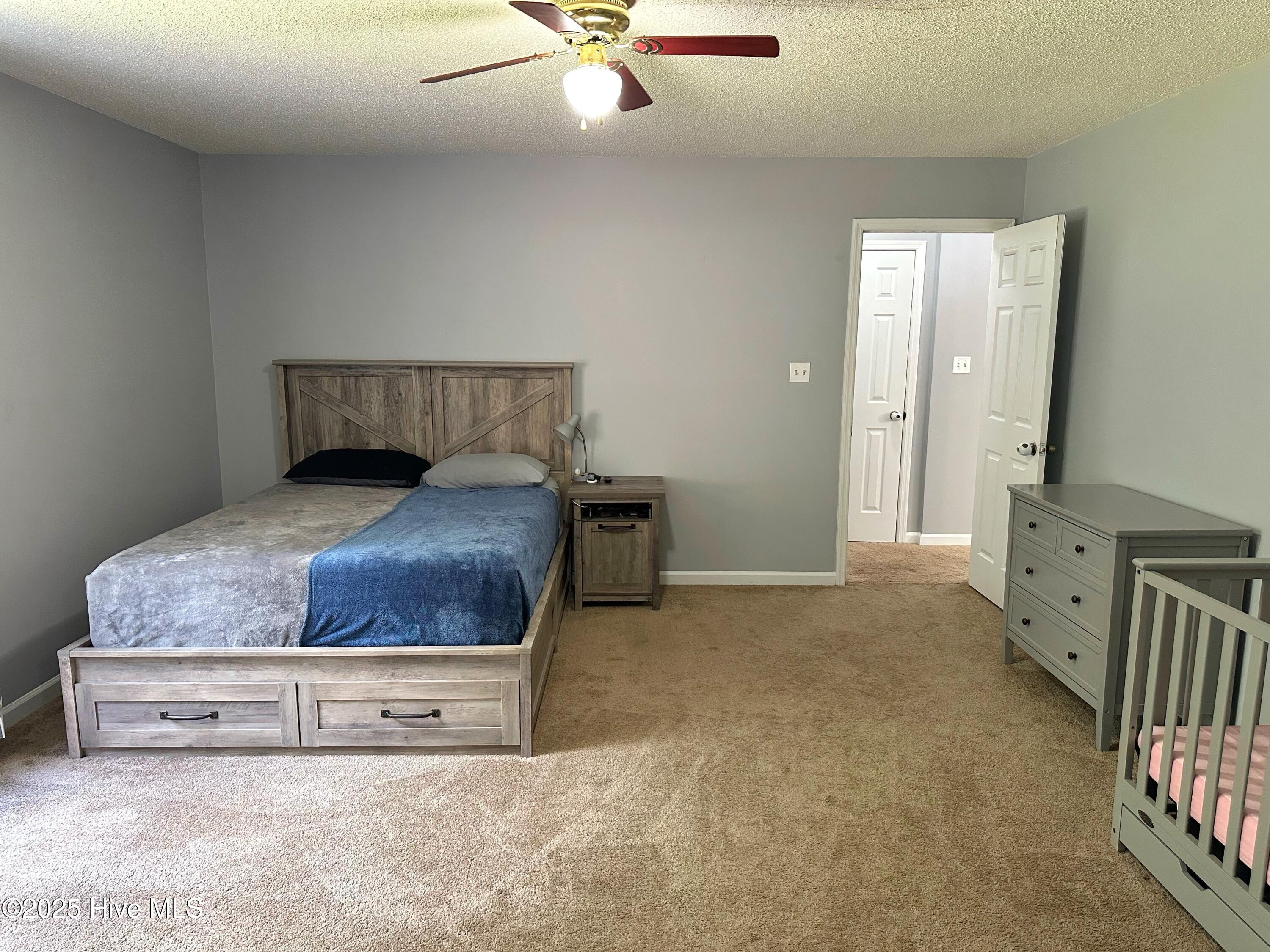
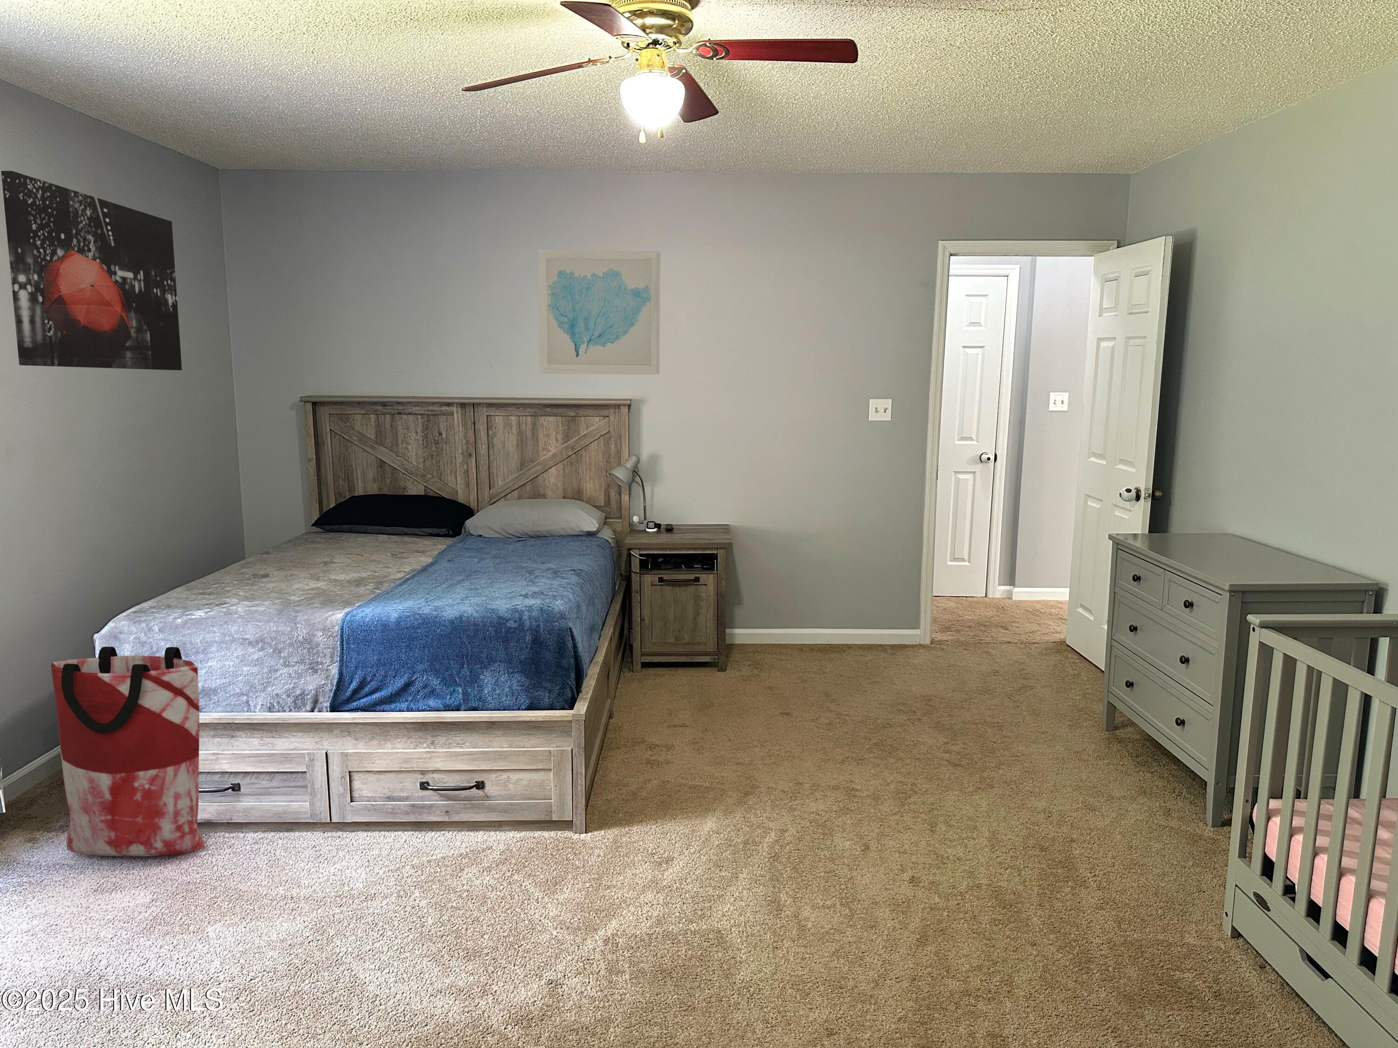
+ wall art [0,171,183,371]
+ bag [51,646,206,856]
+ wall art [537,249,660,375]
